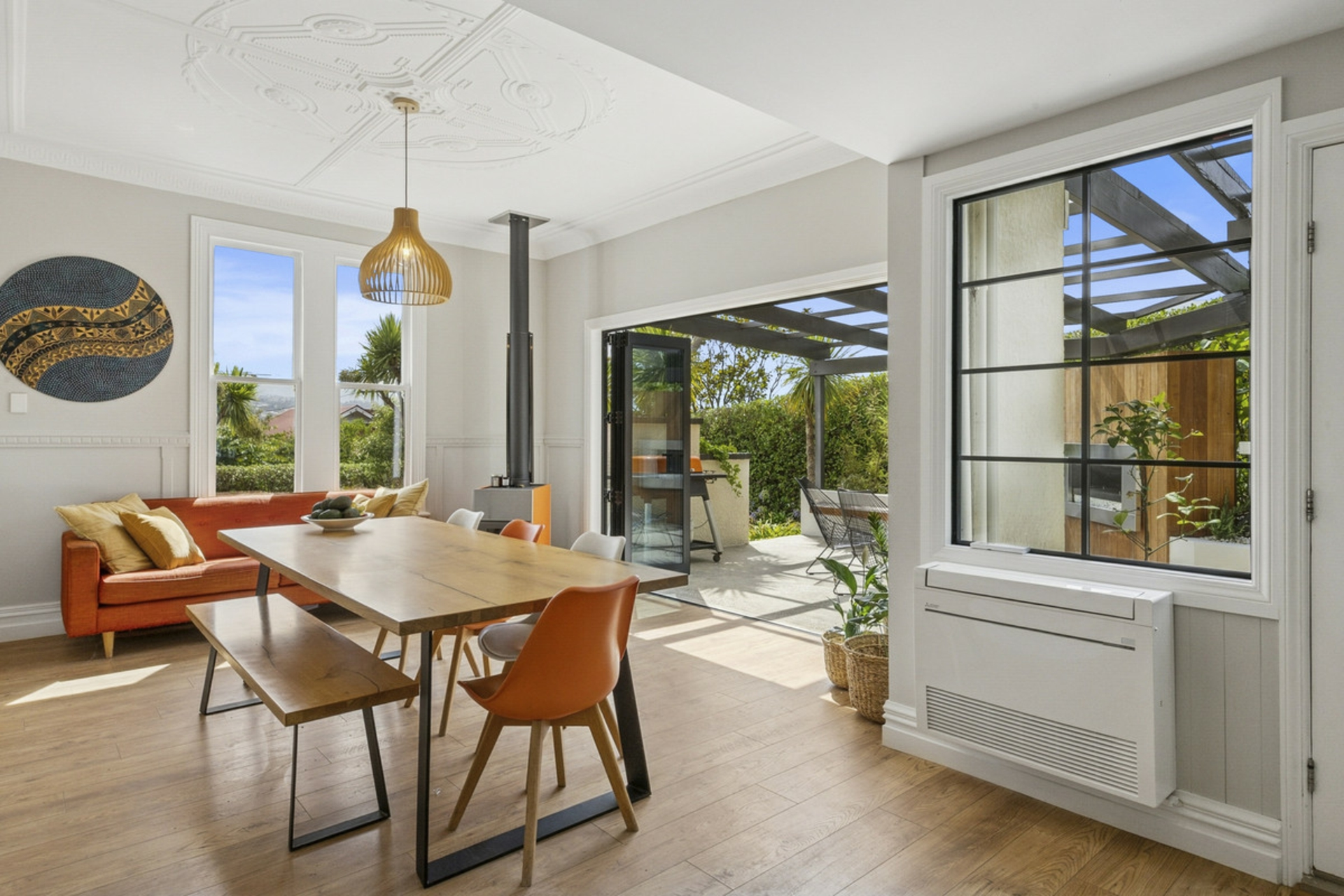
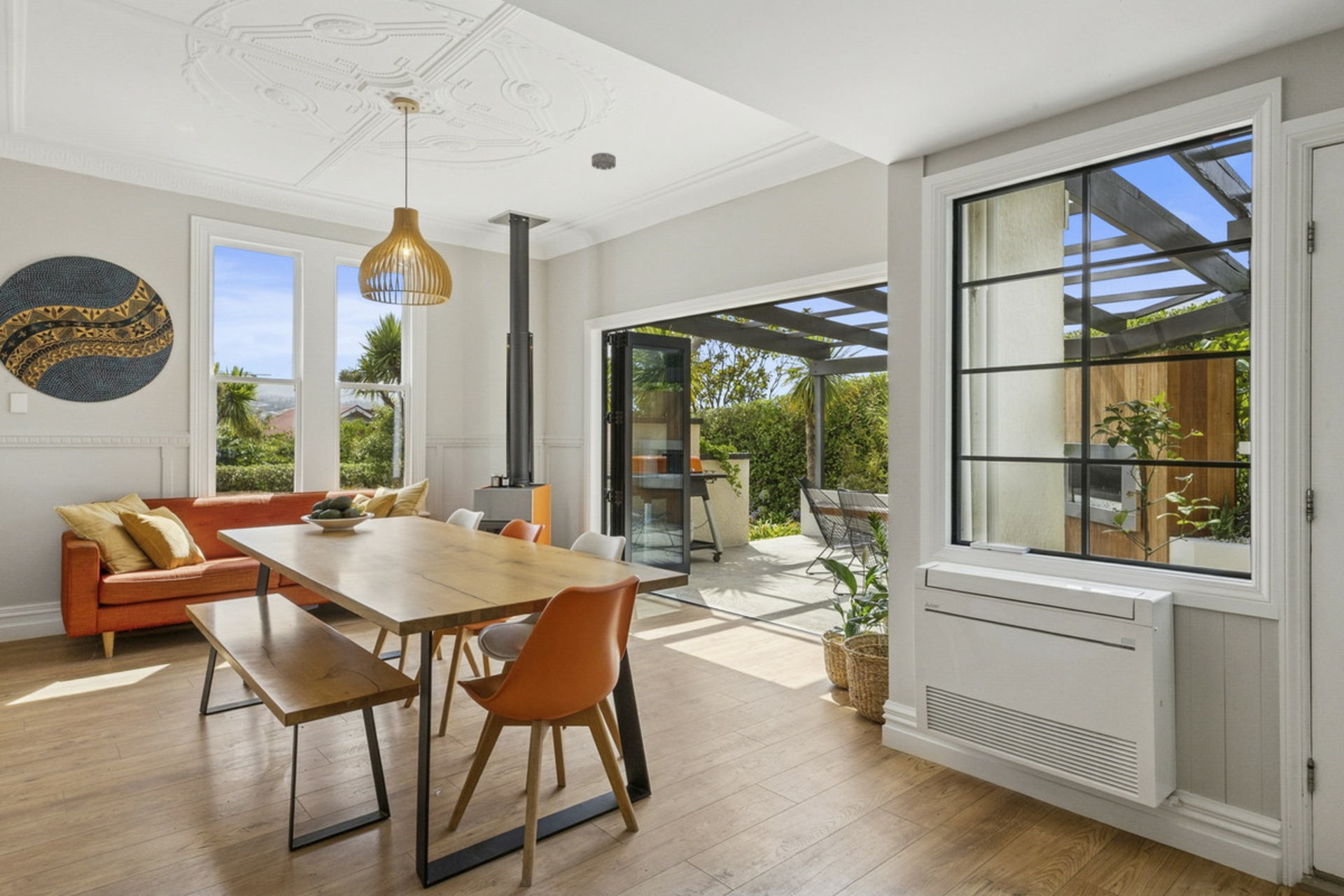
+ smoke detector [591,152,617,171]
